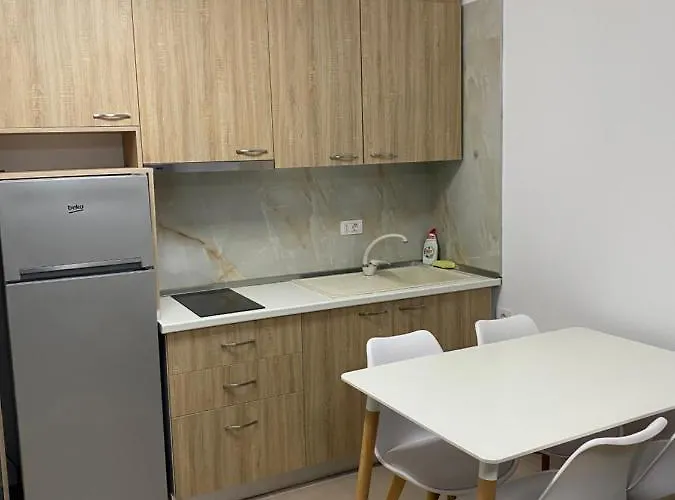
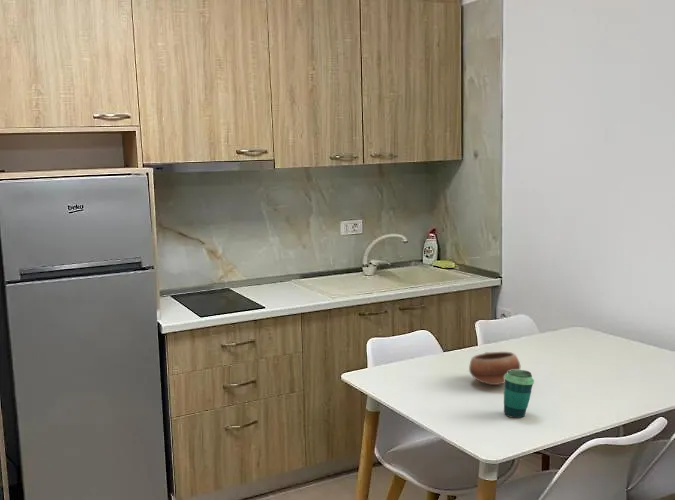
+ cup [503,369,535,419]
+ bowl [468,351,521,386]
